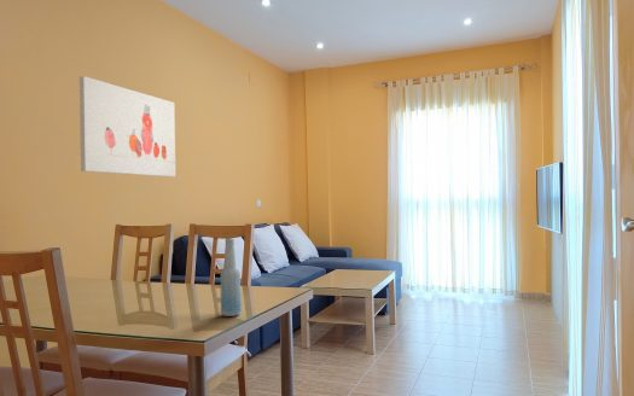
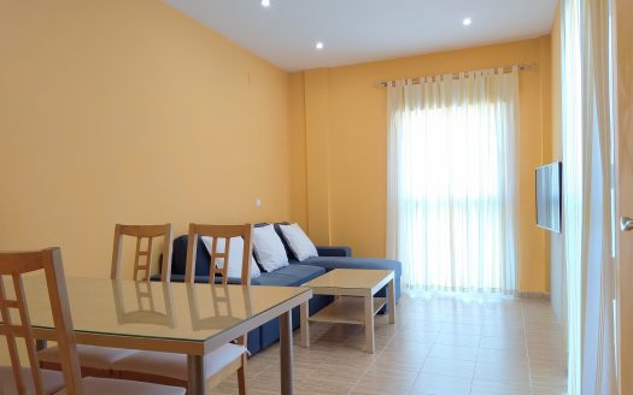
- wall art [78,75,176,177]
- bottle [220,238,243,318]
